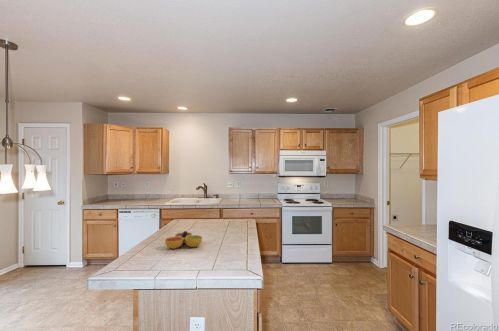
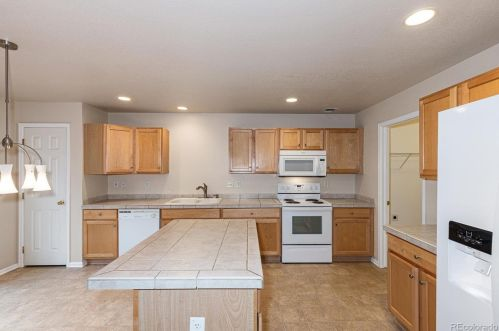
- decorative bowl [164,230,203,250]
